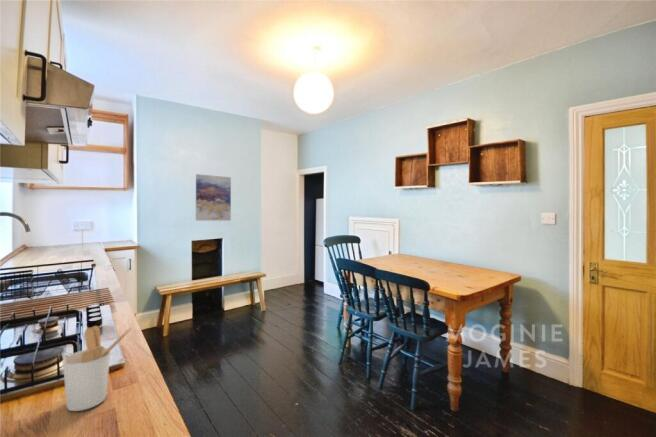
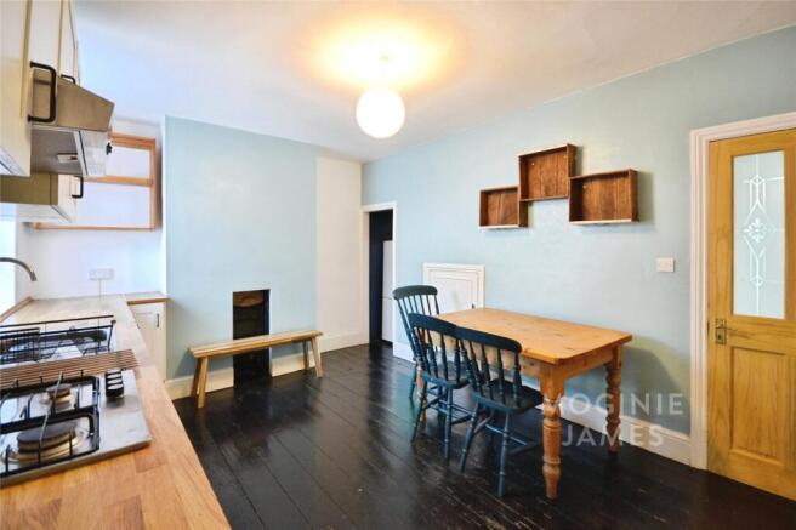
- utensil holder [62,325,133,412]
- wall art [195,173,232,222]
